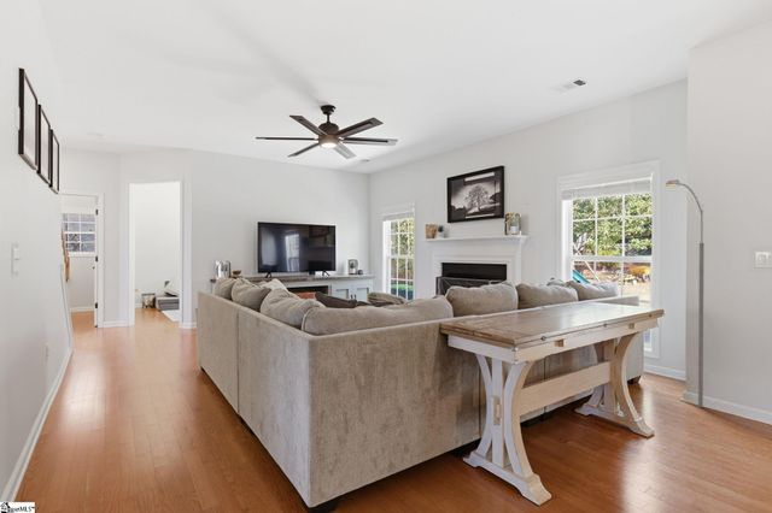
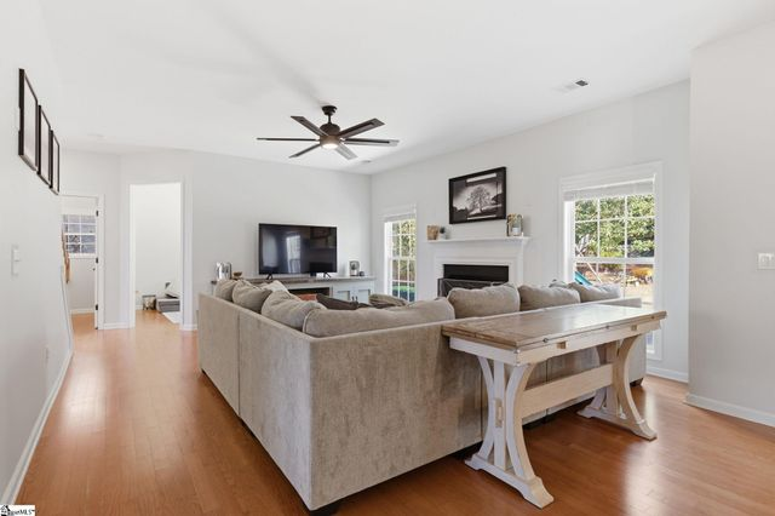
- street lamp [665,178,706,408]
